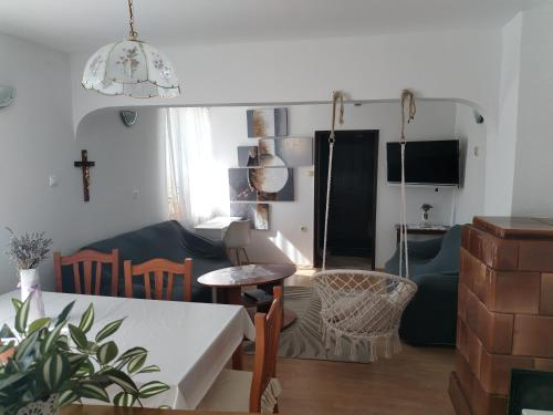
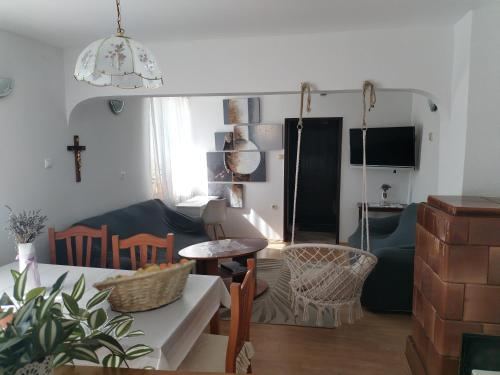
+ fruit basket [91,258,197,313]
